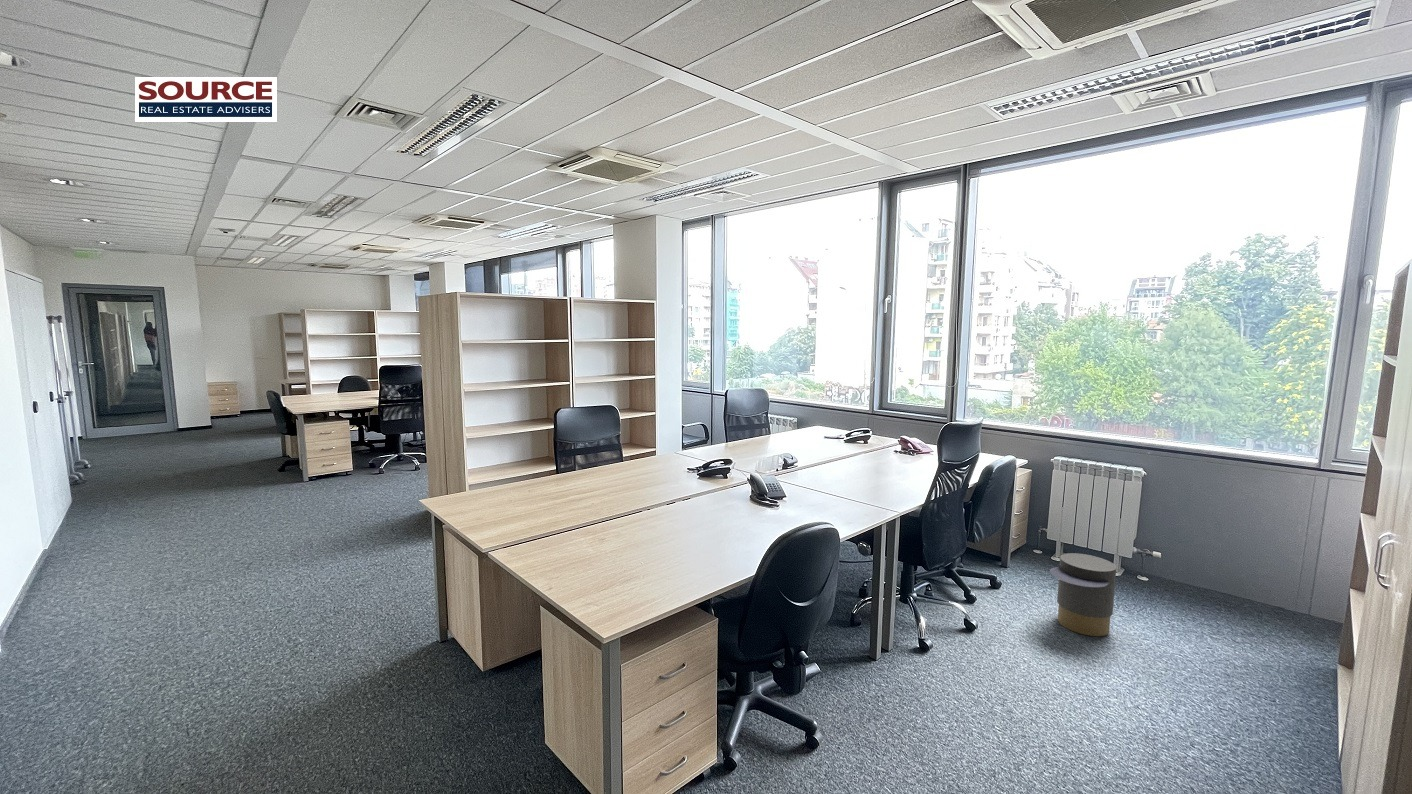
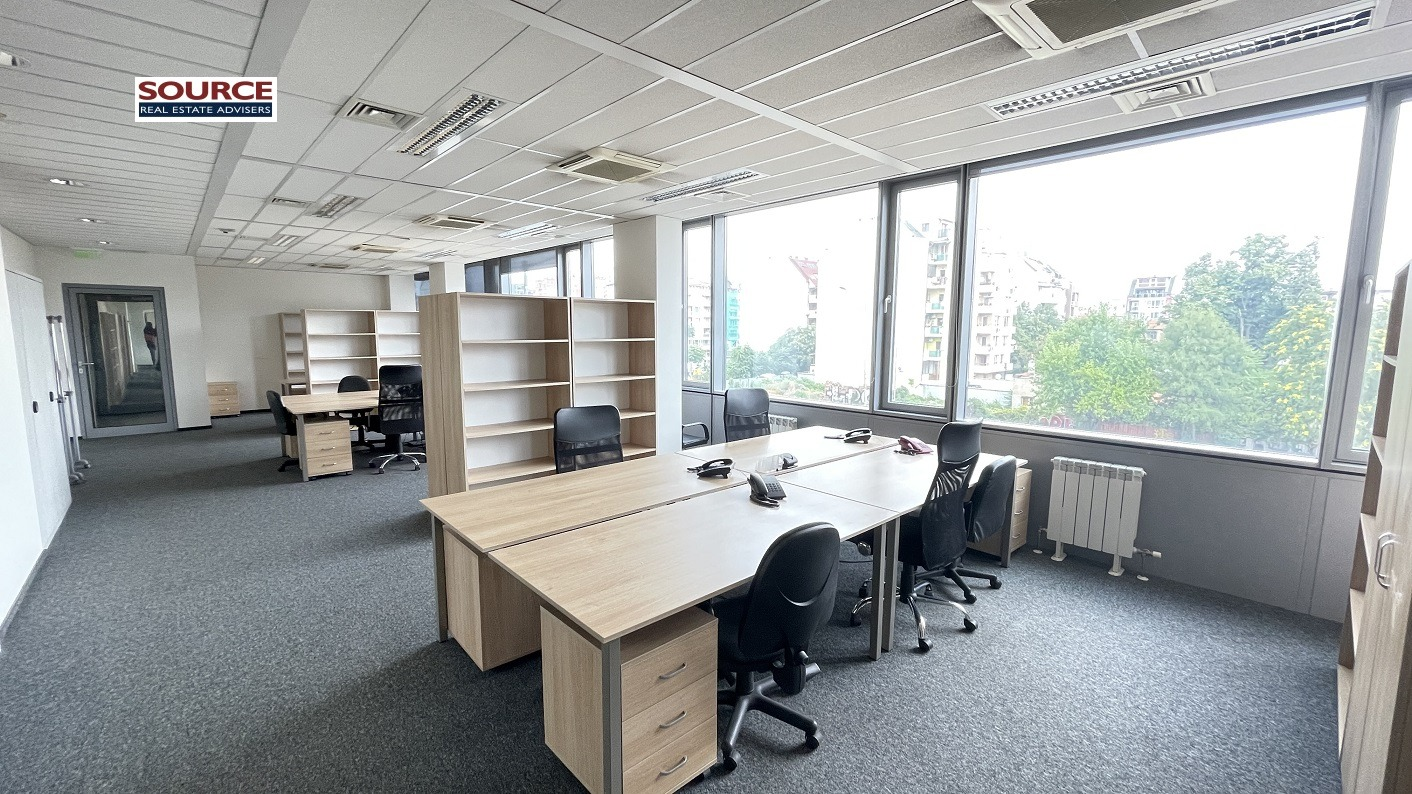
- trash can [1049,552,1117,637]
